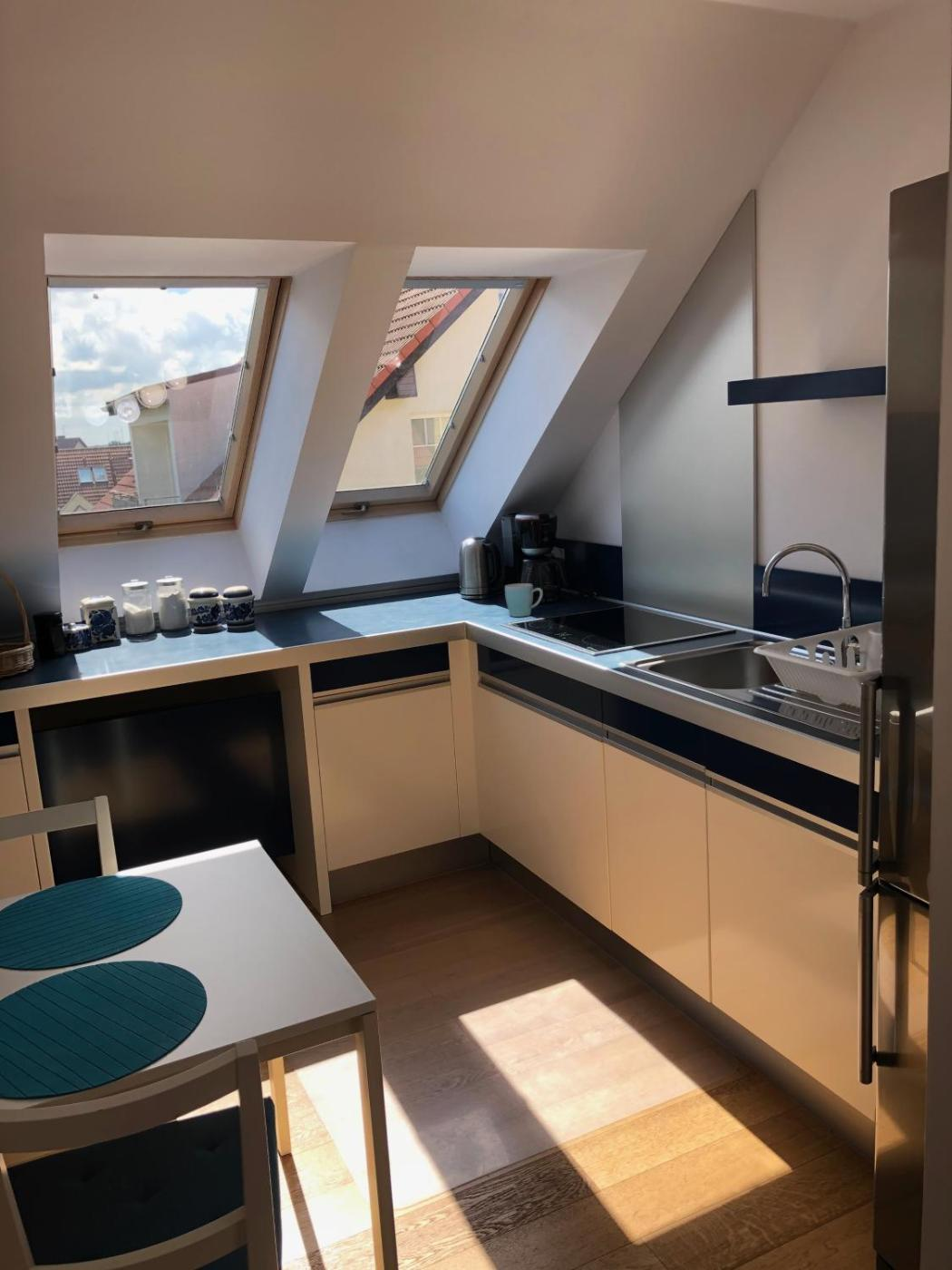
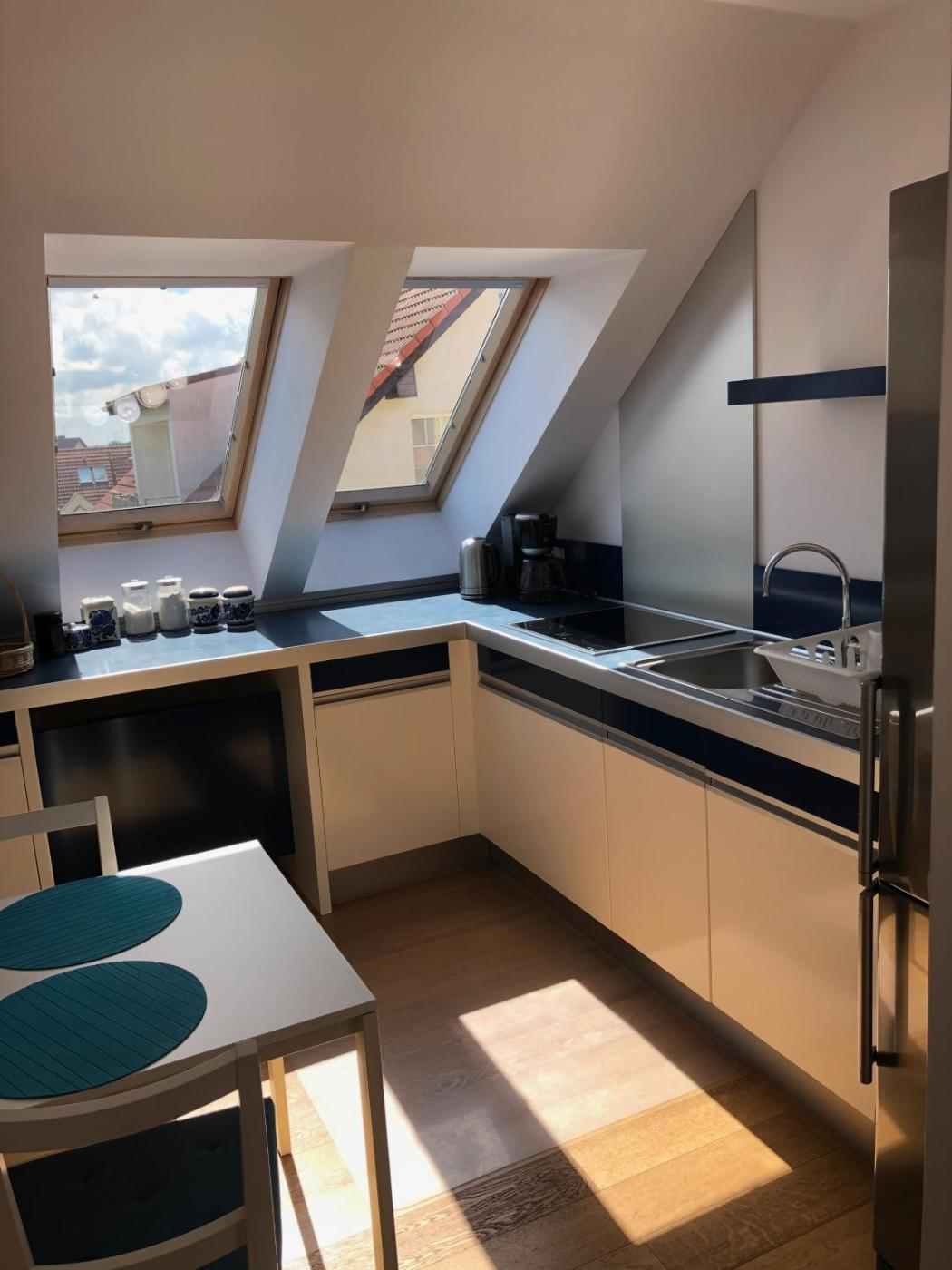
- mug [504,582,544,618]
